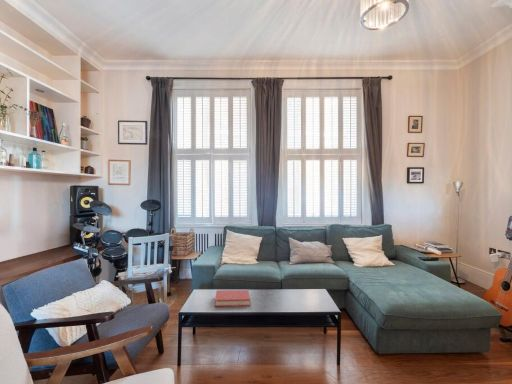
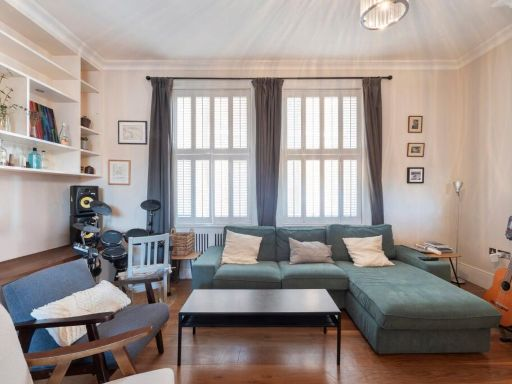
- hardback book [214,289,251,308]
